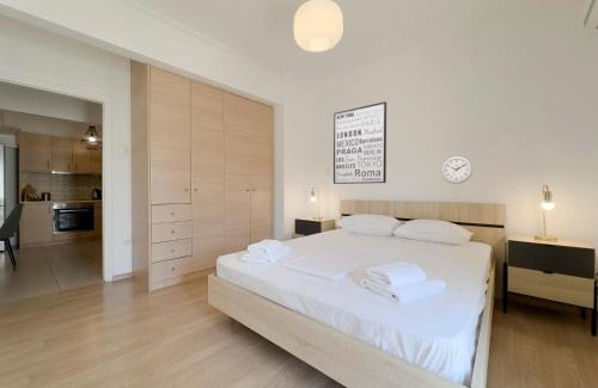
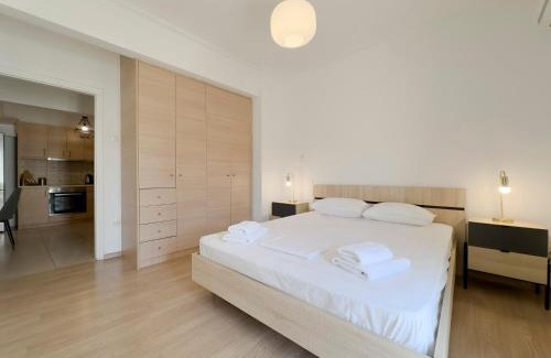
- wall art [332,100,388,185]
- wall clock [440,155,474,185]
